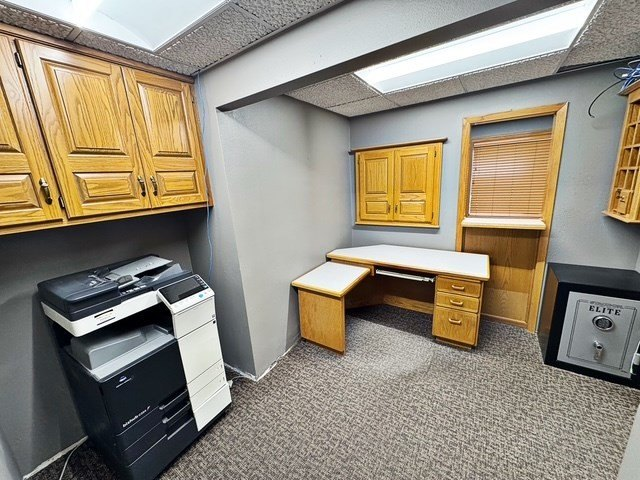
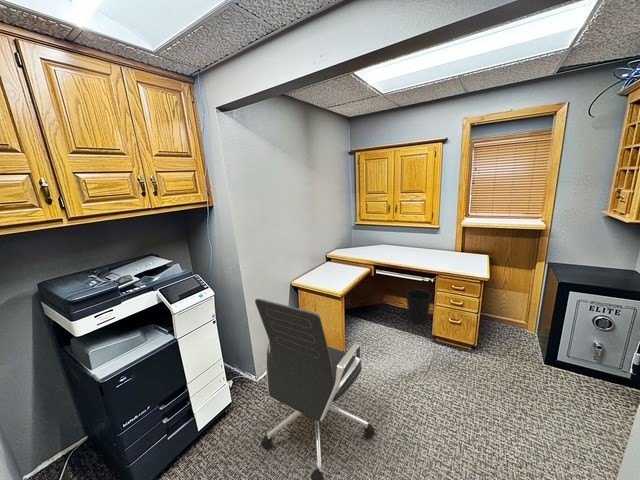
+ wastebasket [405,289,432,325]
+ office chair [254,298,376,480]
